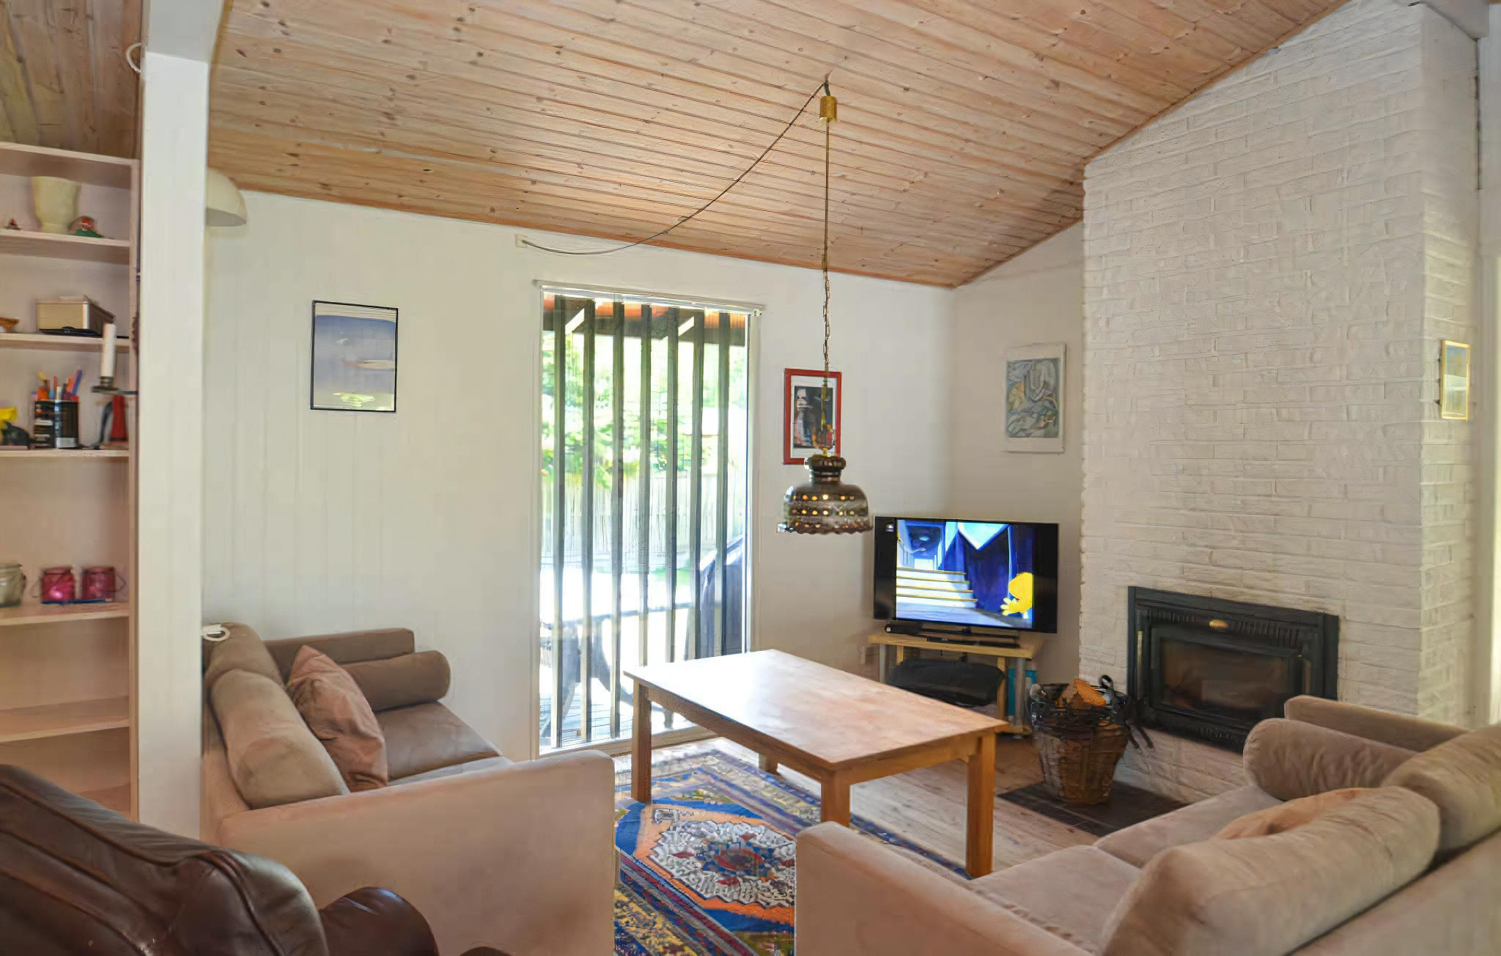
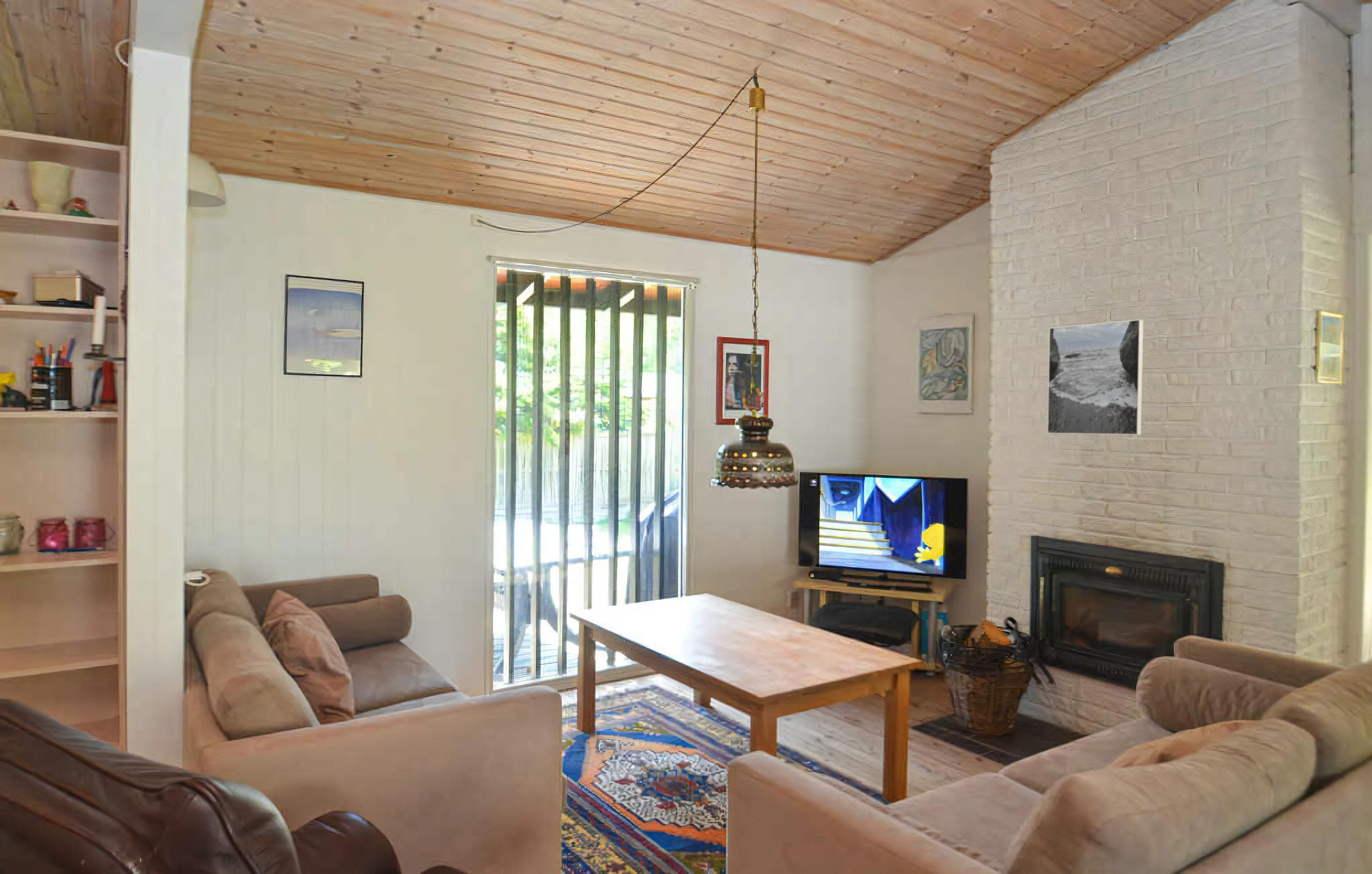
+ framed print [1046,318,1144,436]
